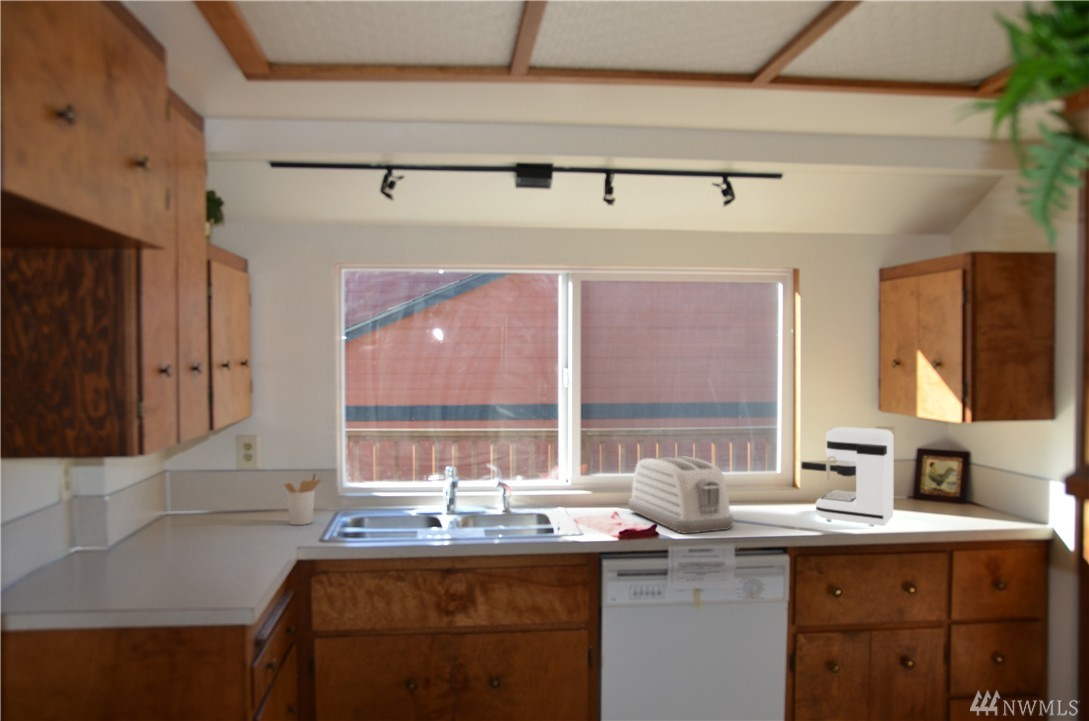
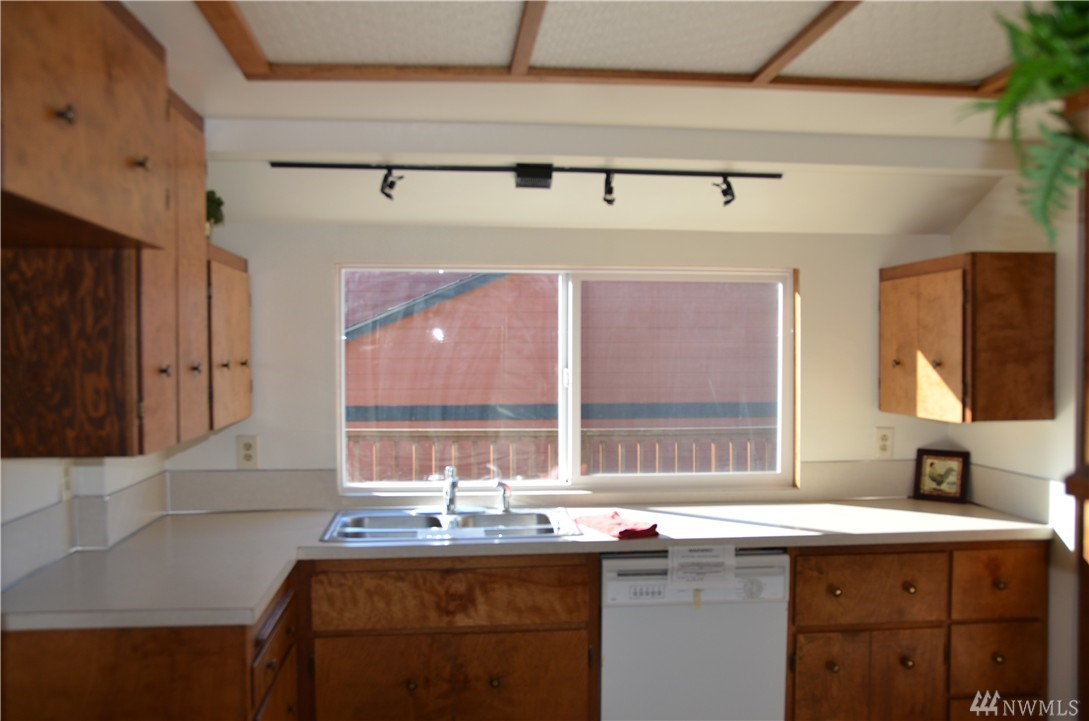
- utensil holder [283,472,322,526]
- toaster [627,455,735,535]
- coffee maker [800,426,895,527]
